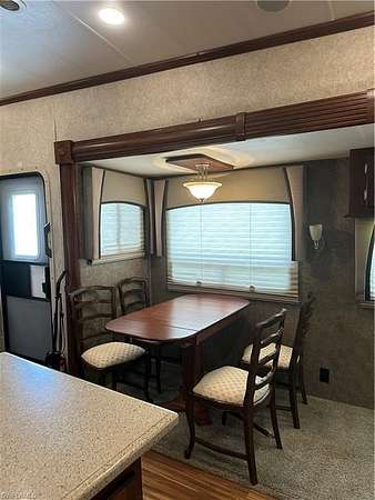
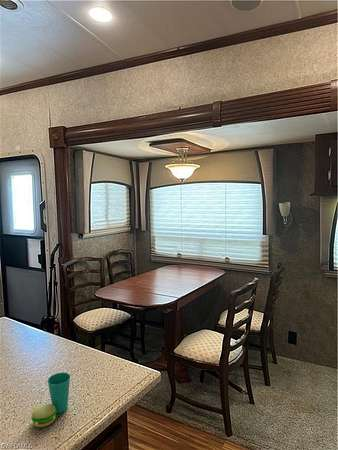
+ cup [30,372,71,428]
